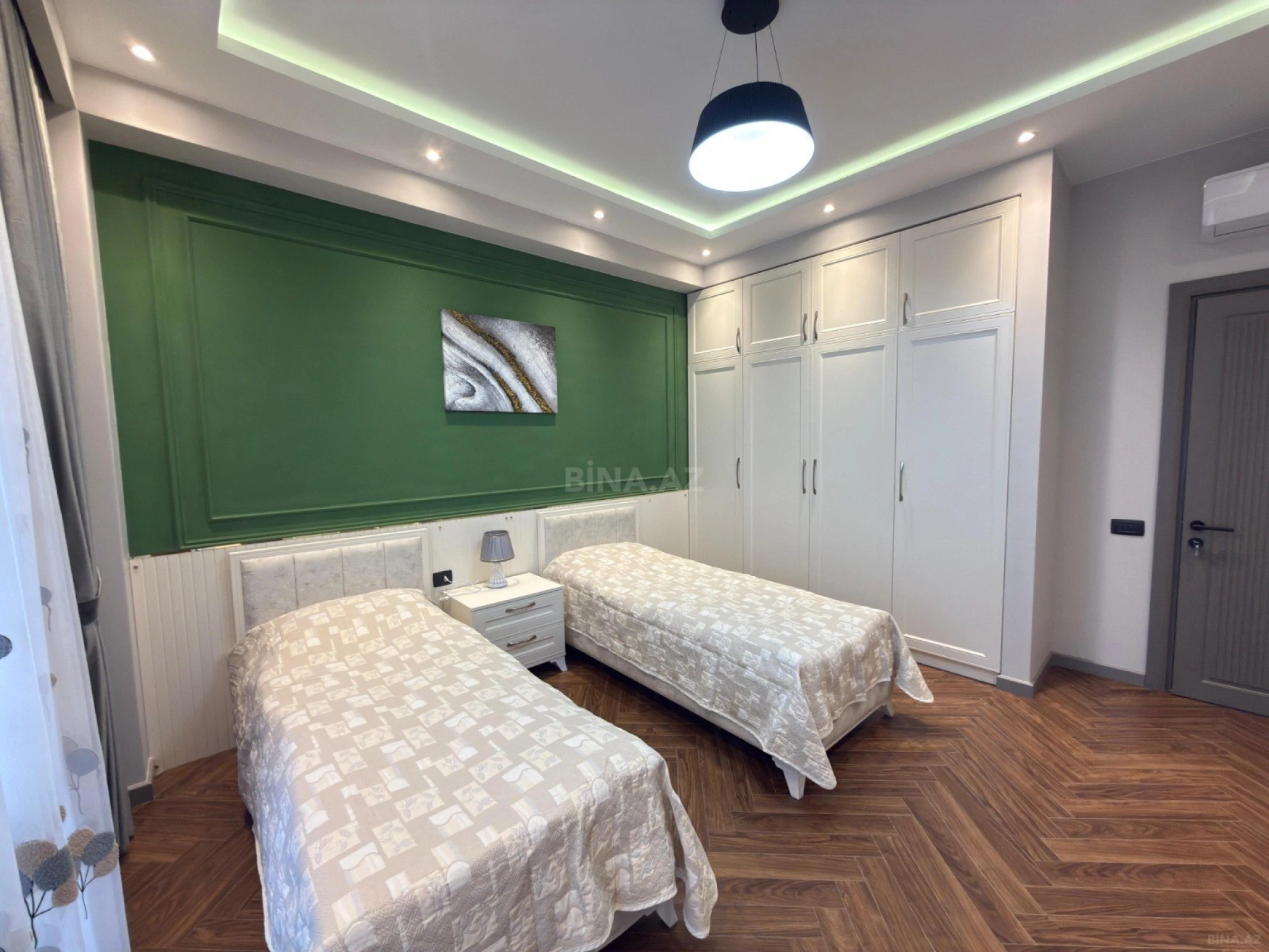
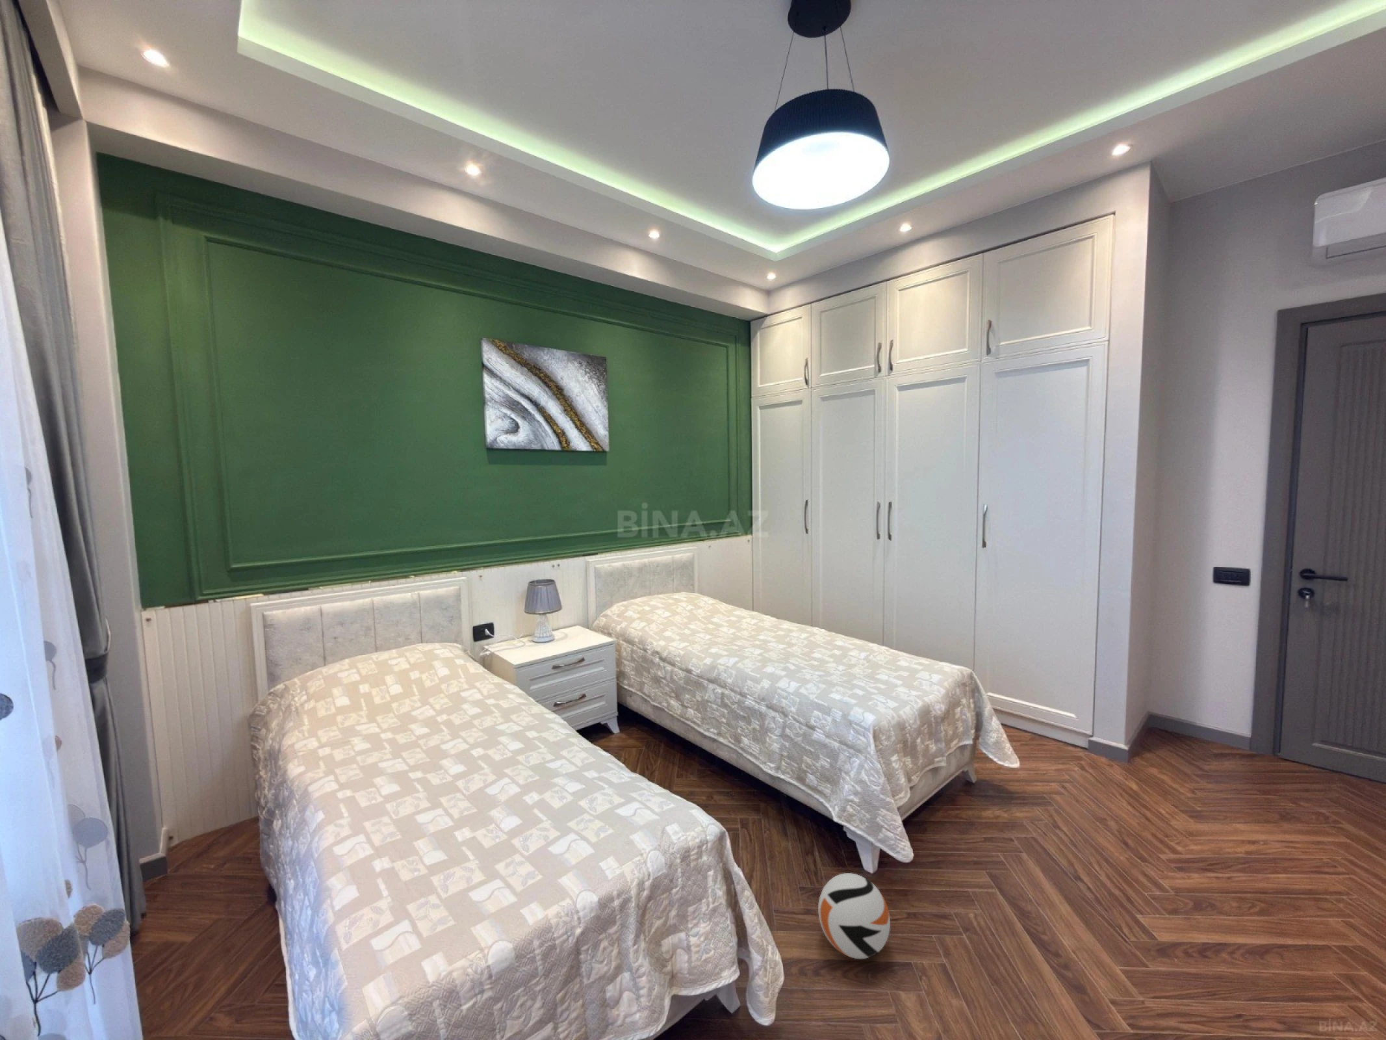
+ ball [817,872,891,959]
